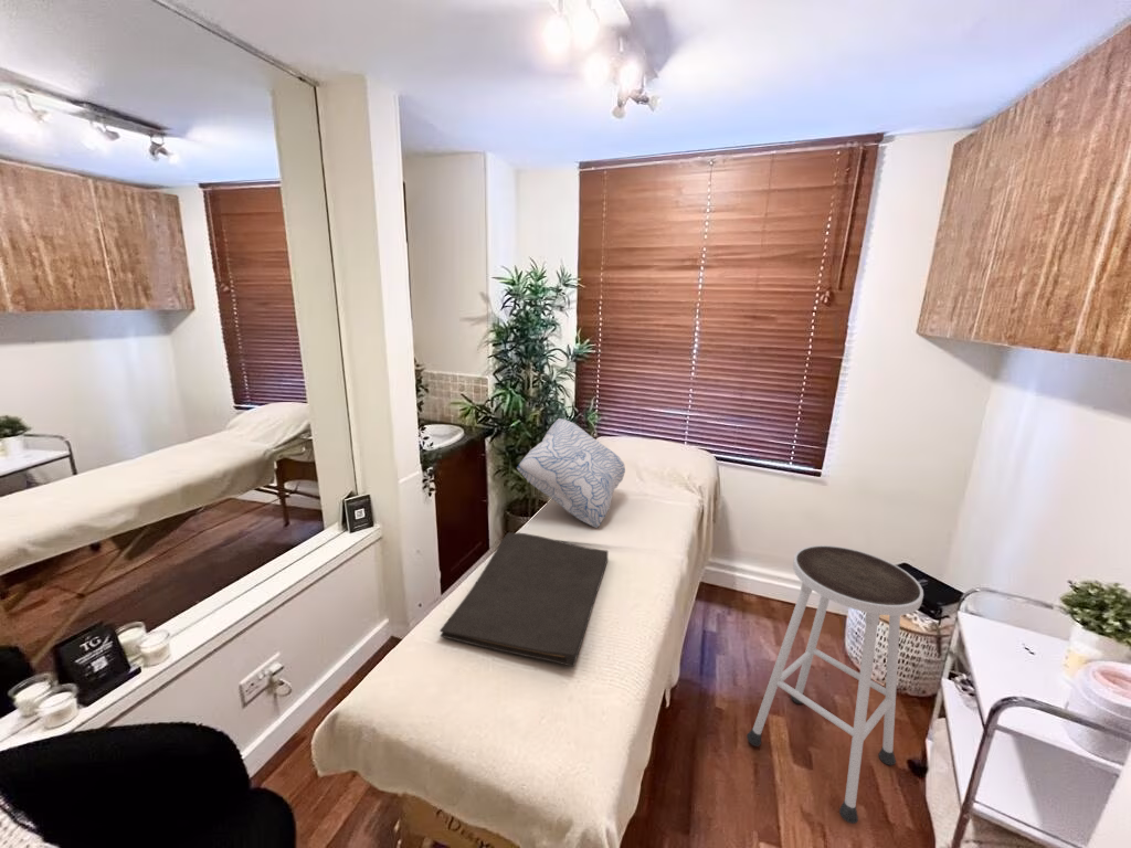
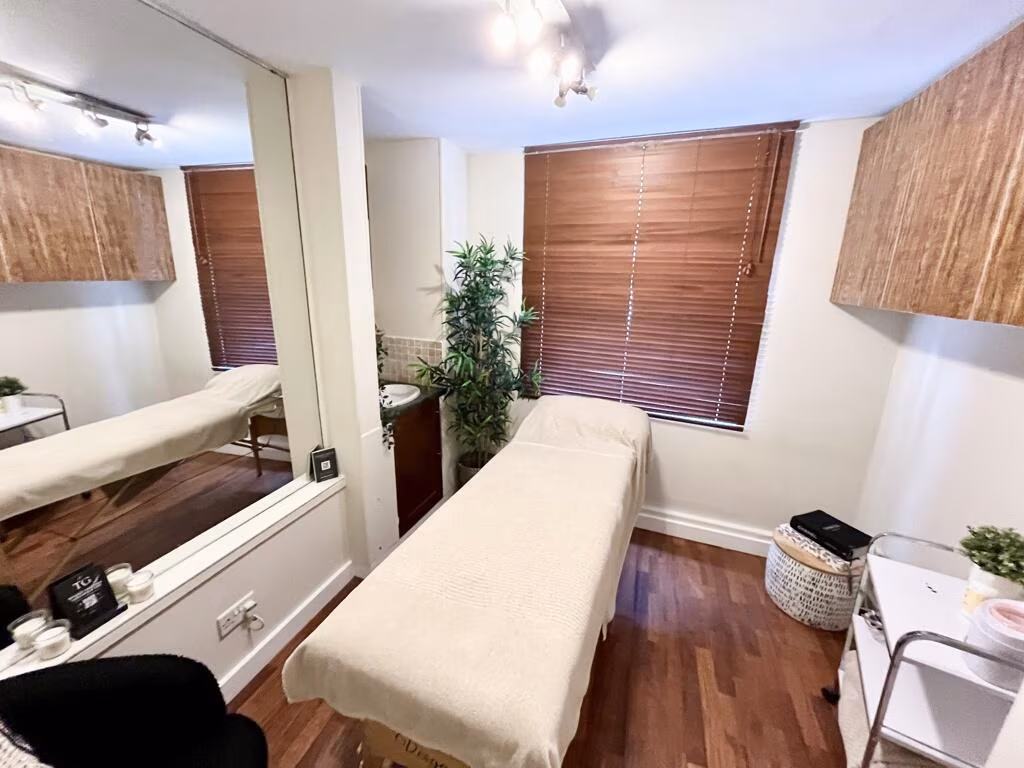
- hand towel [438,531,610,668]
- cushion [516,417,626,529]
- stool [746,544,924,825]
